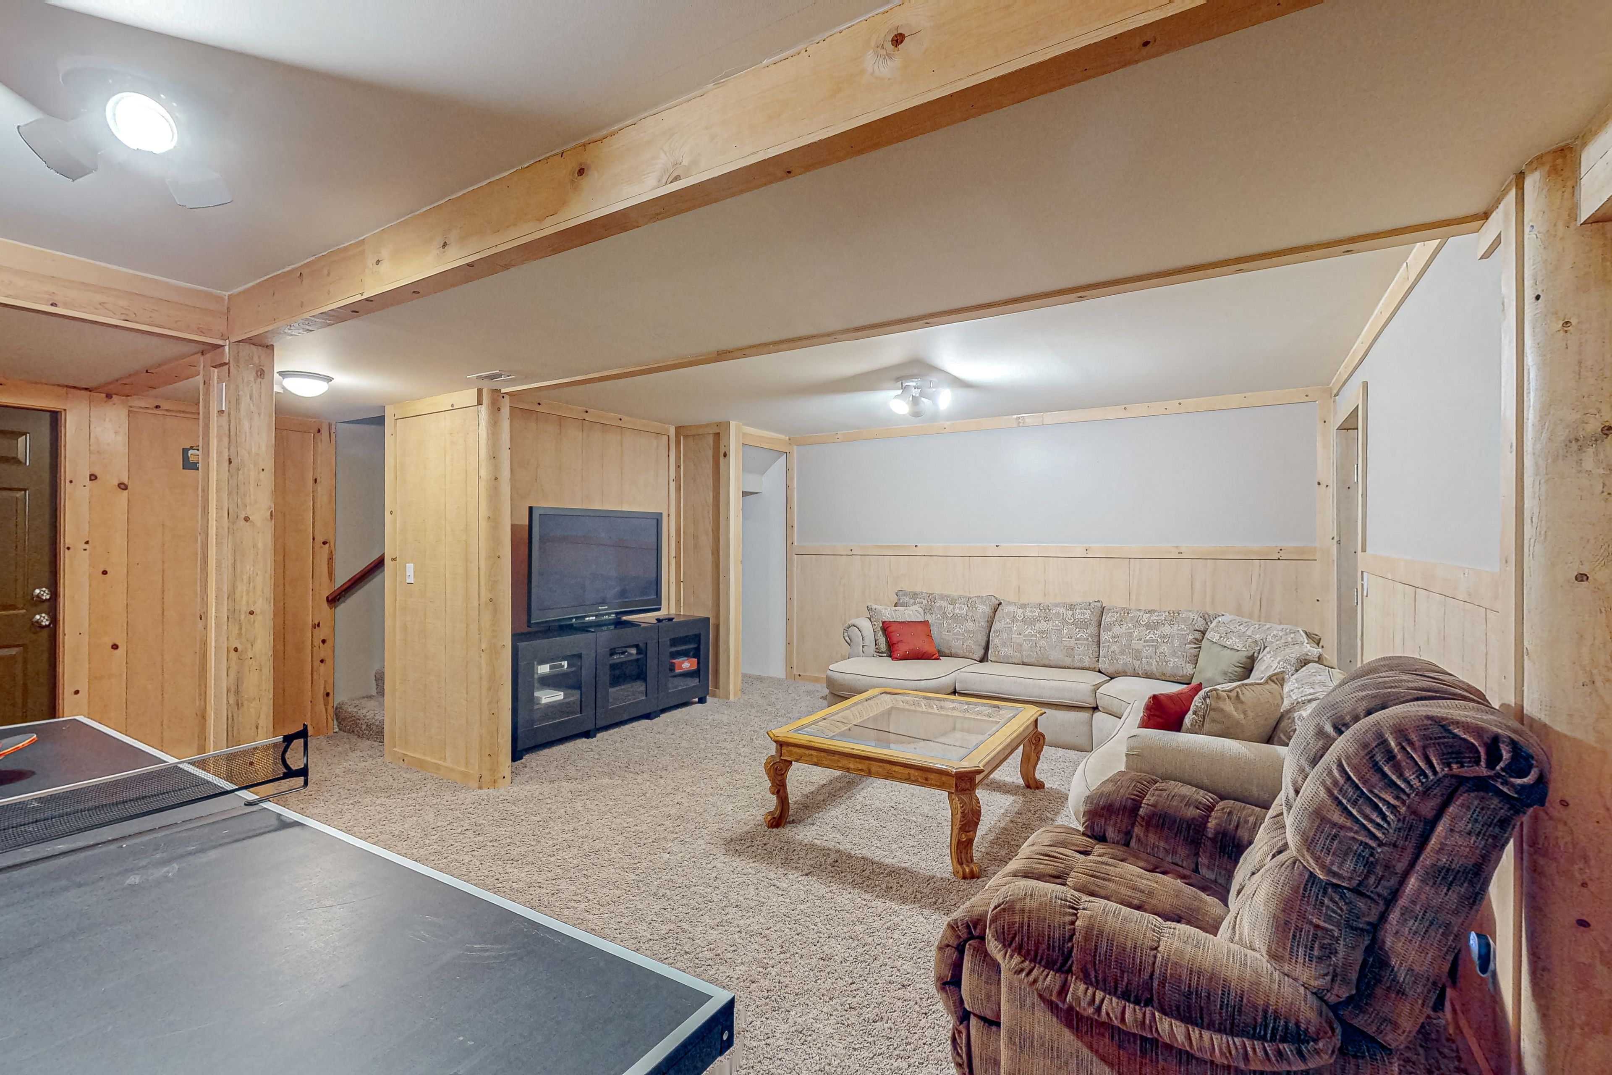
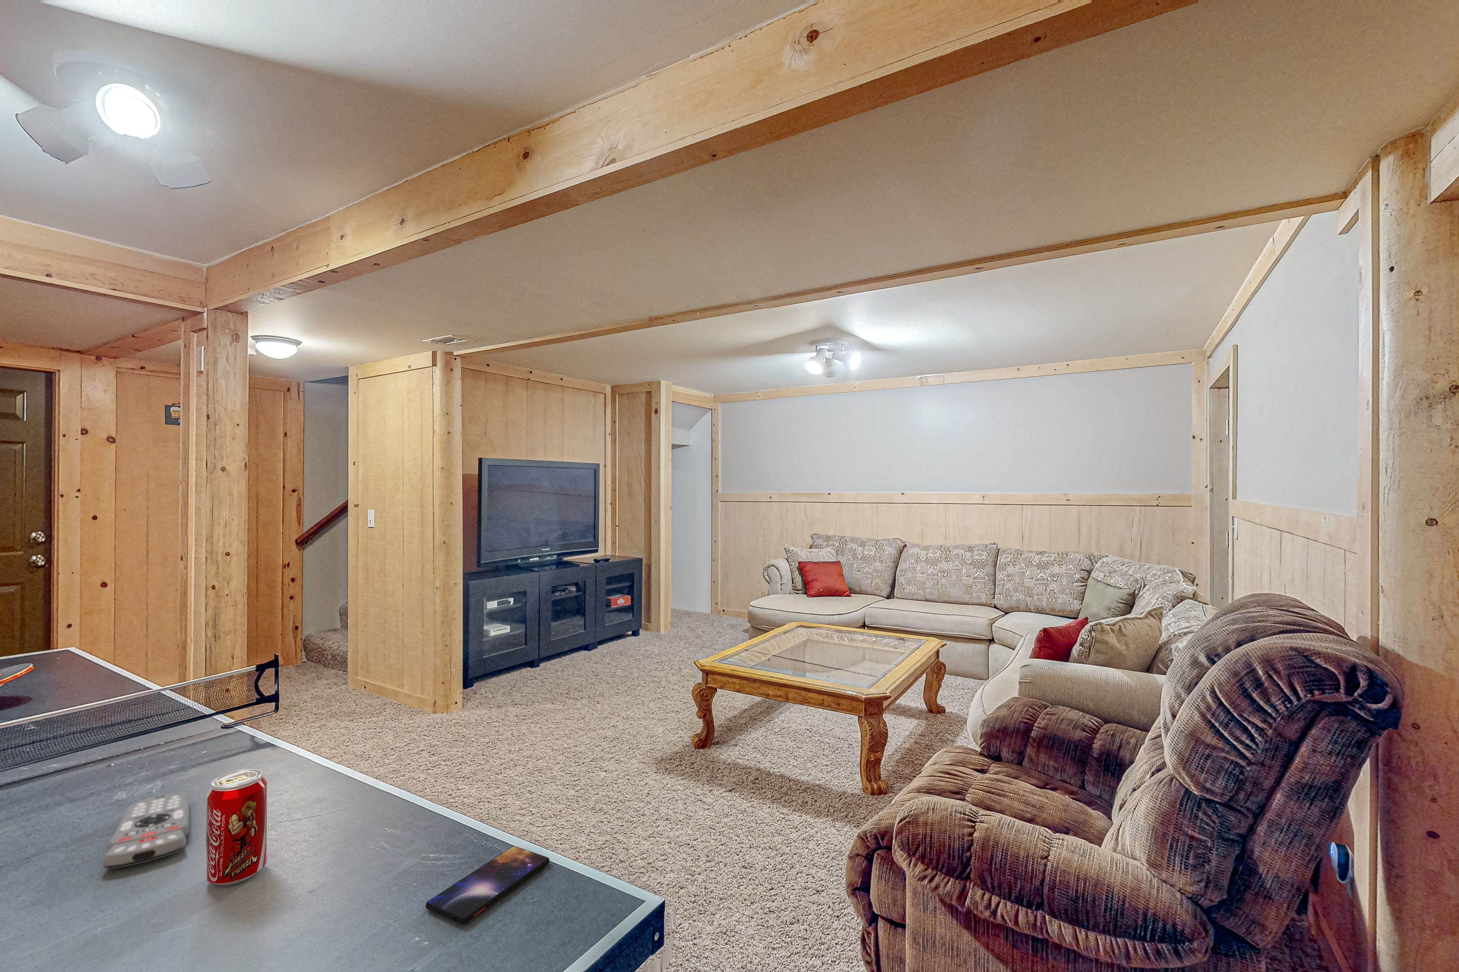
+ remote control [102,792,190,870]
+ smartphone [426,846,549,924]
+ beverage can [205,769,267,886]
